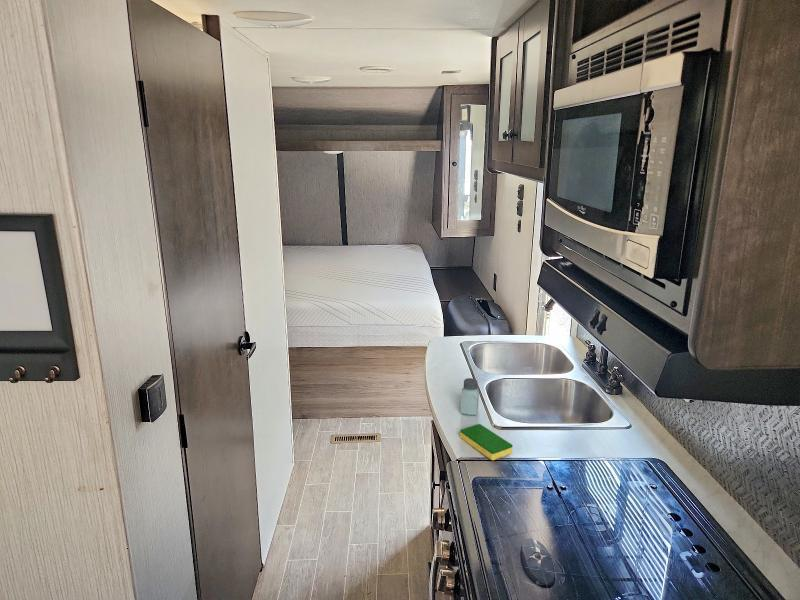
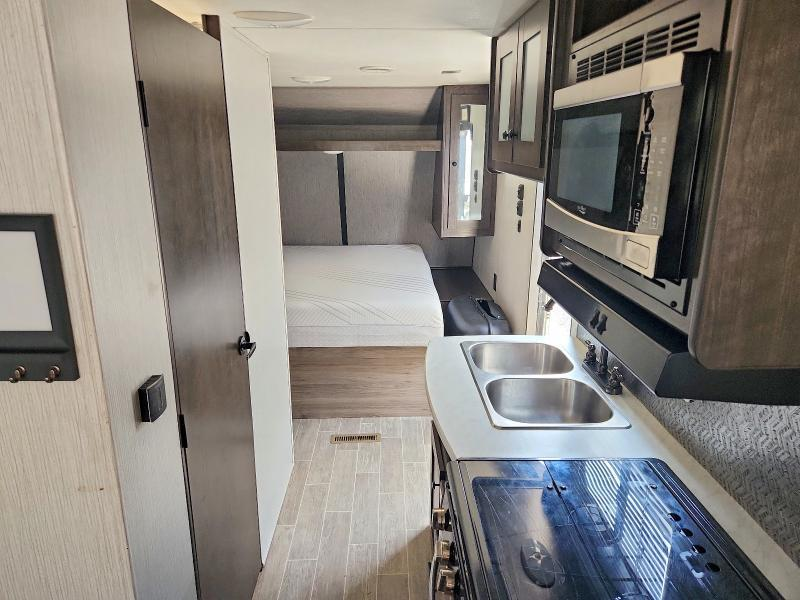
- dish sponge [459,423,514,461]
- saltshaker [460,377,480,416]
